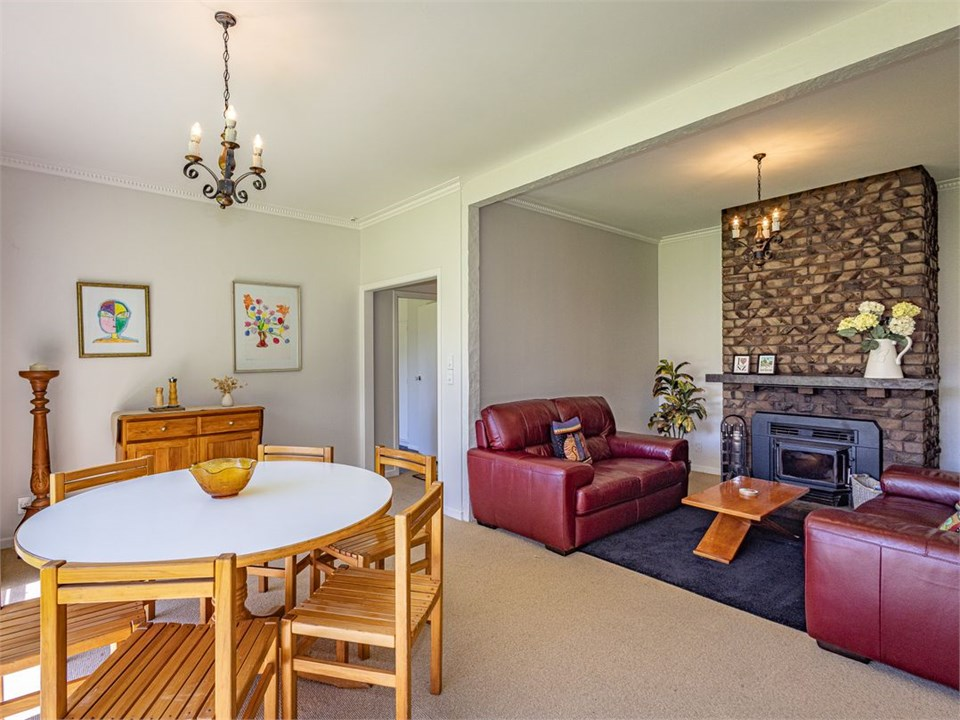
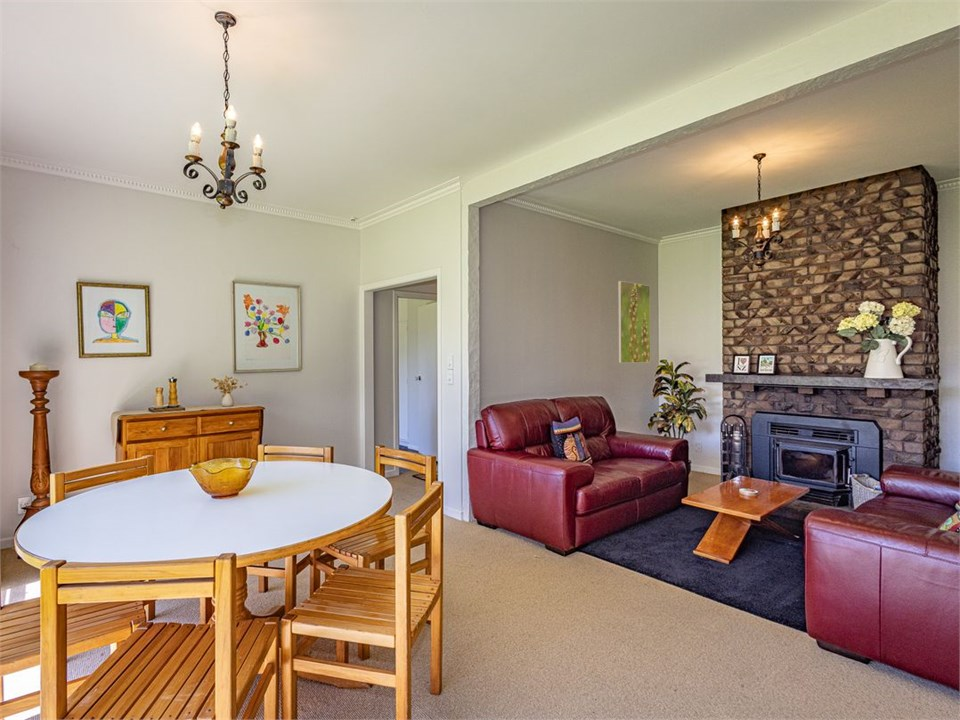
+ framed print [617,280,651,364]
